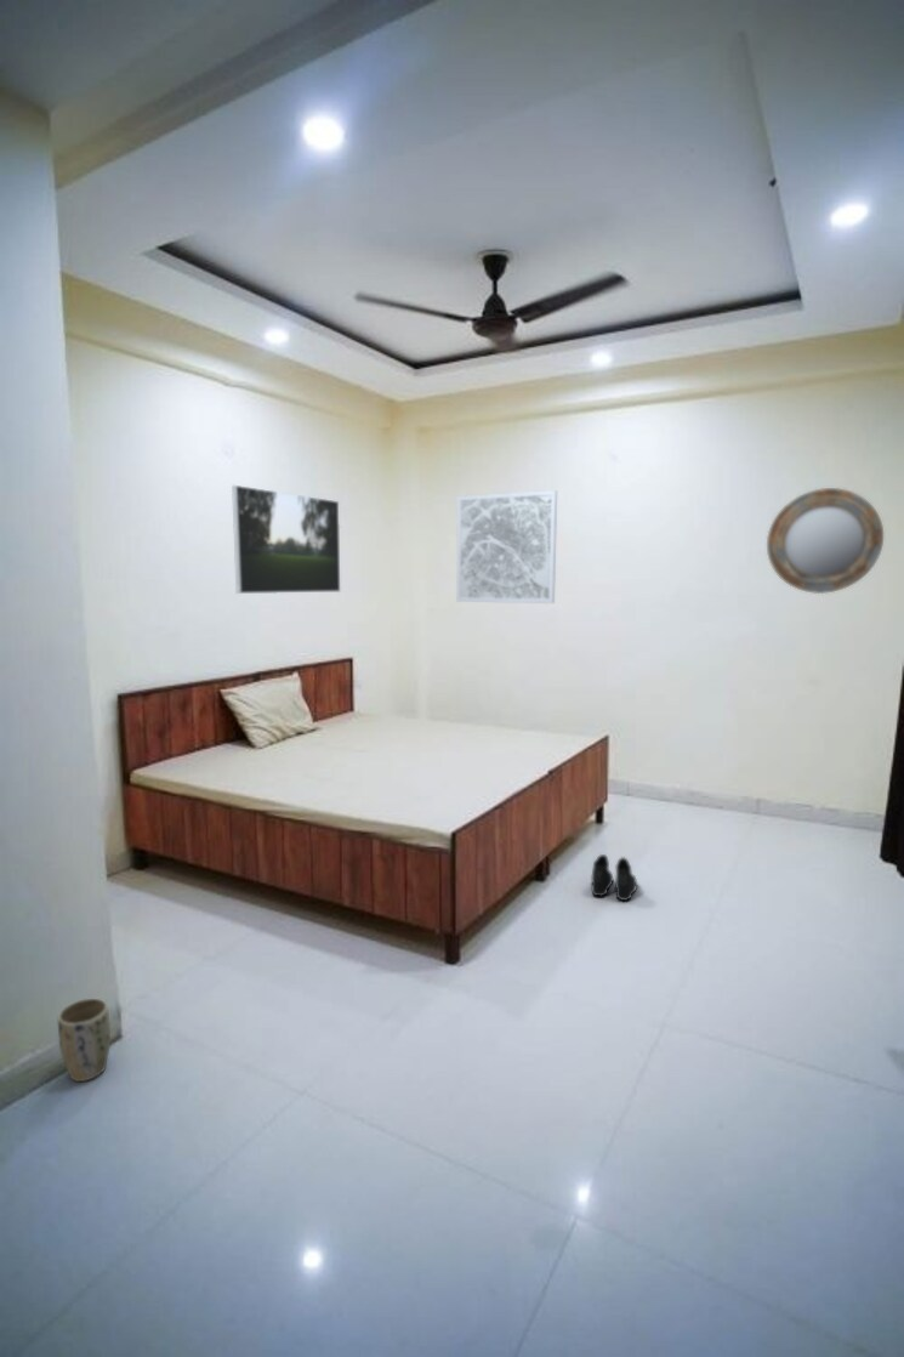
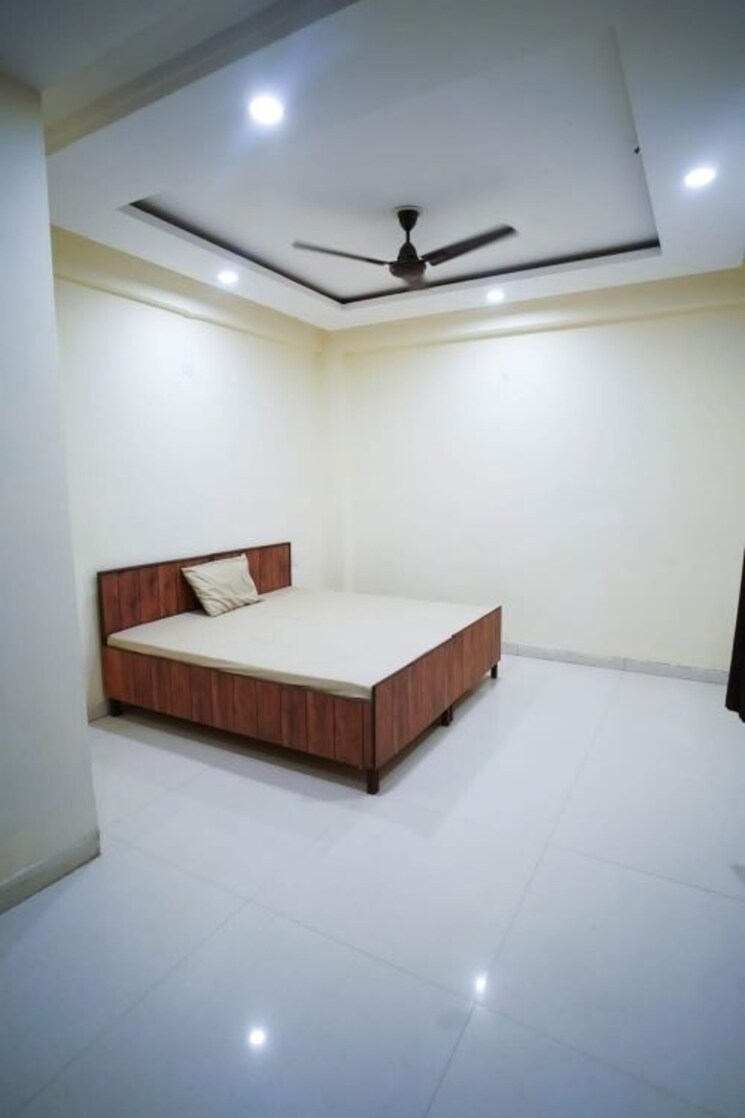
- boots [590,853,638,902]
- home mirror [766,487,885,595]
- wall art [455,489,558,604]
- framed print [231,484,342,595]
- plant pot [57,998,112,1083]
